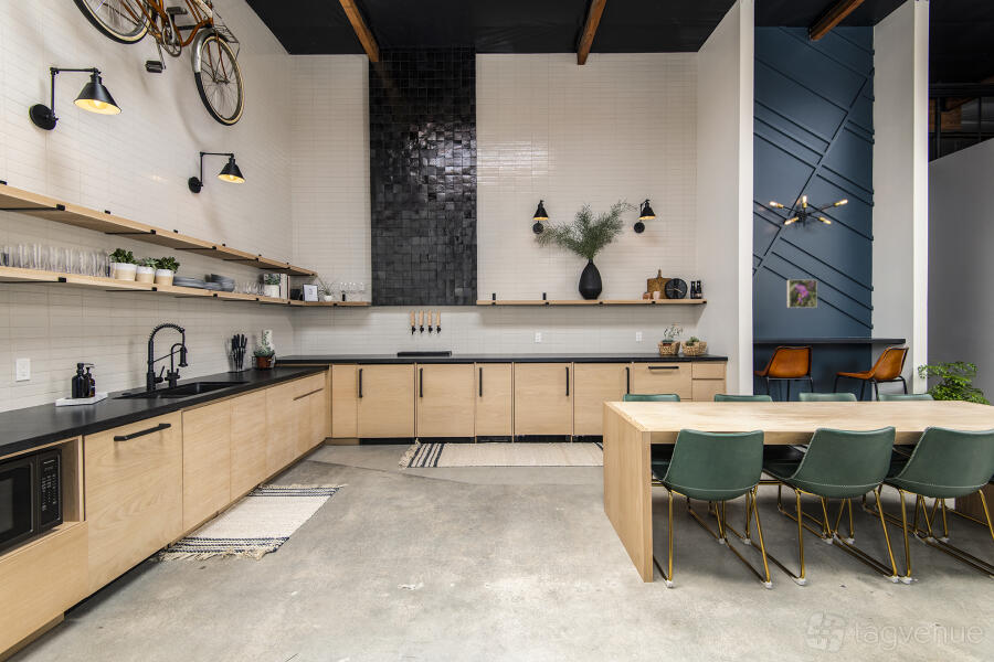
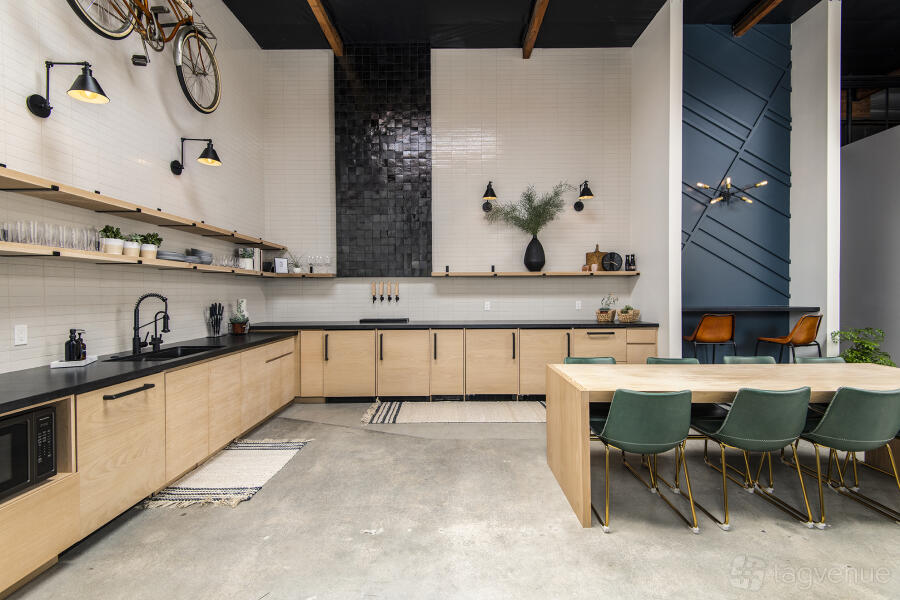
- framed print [786,279,818,309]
